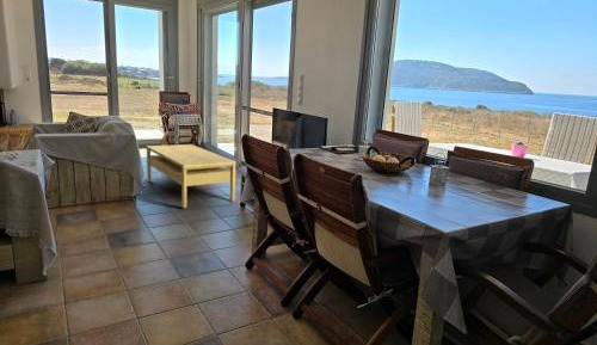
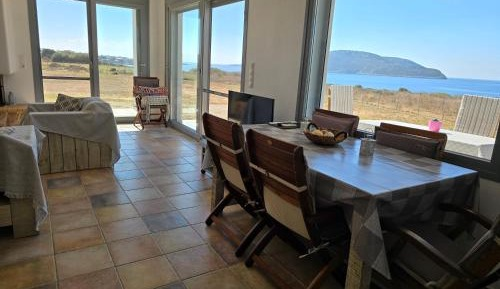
- coffee table [146,143,238,209]
